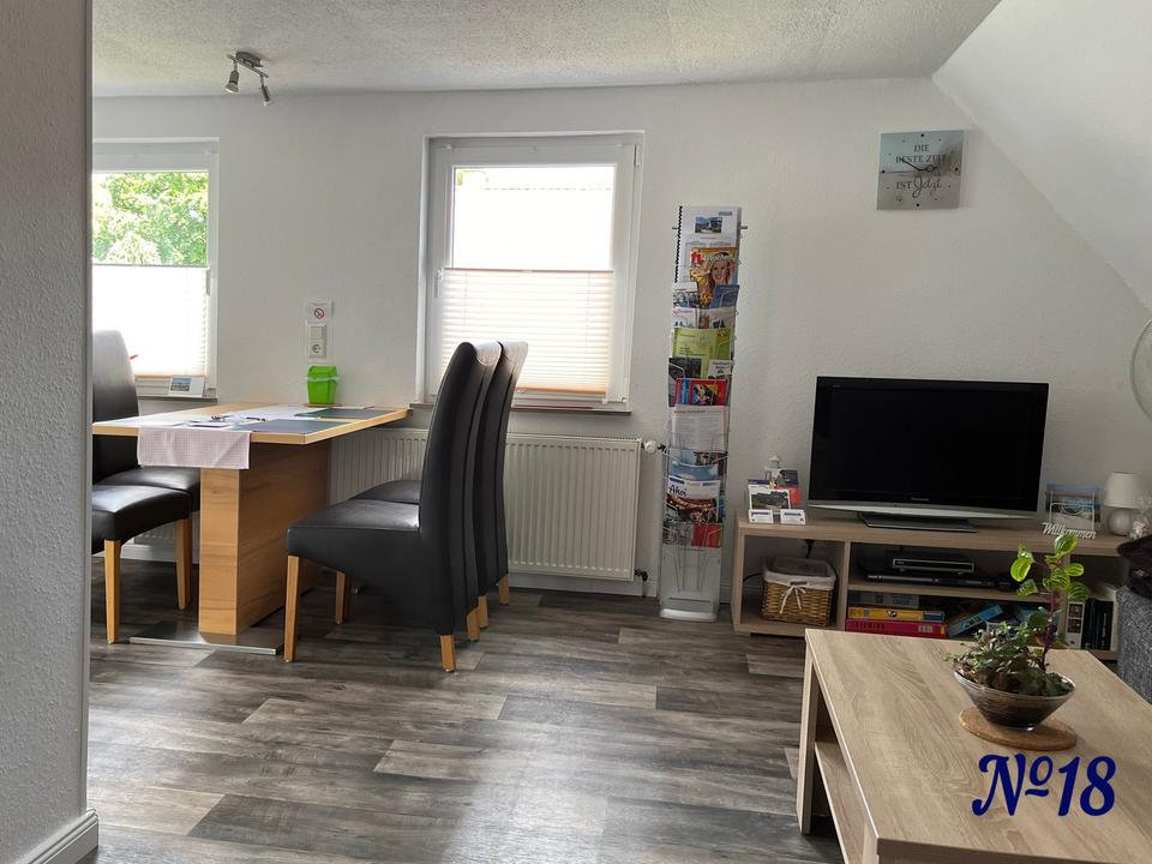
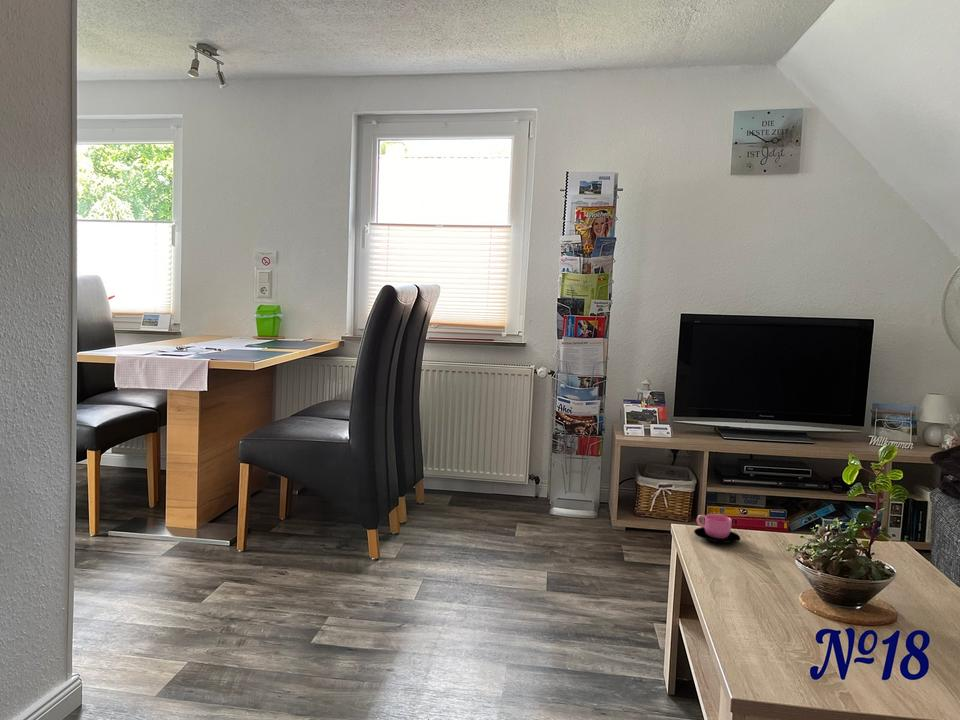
+ cup [693,513,741,544]
